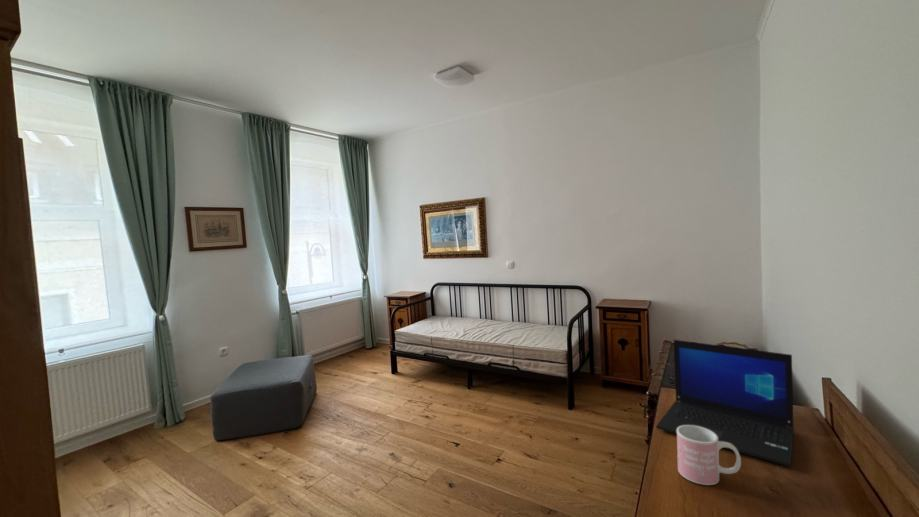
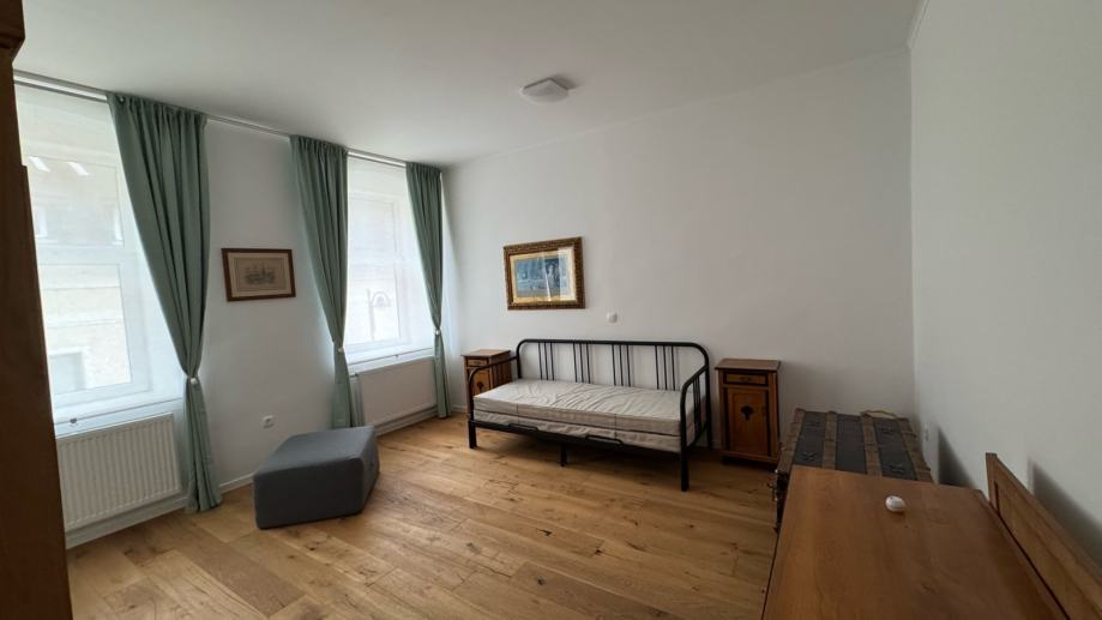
- laptop [655,339,795,468]
- mug [676,425,742,486]
